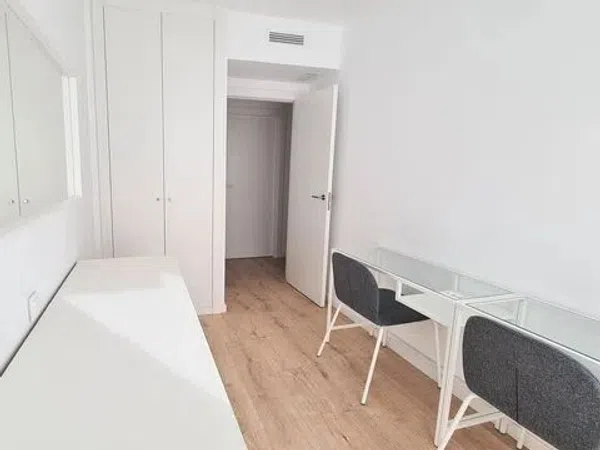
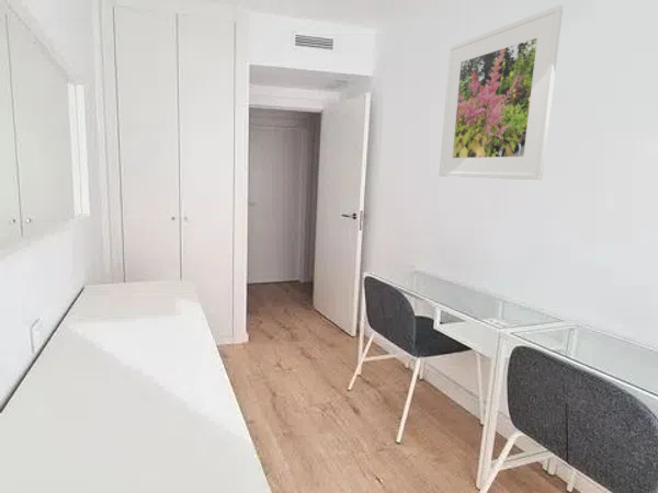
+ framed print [438,4,564,181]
